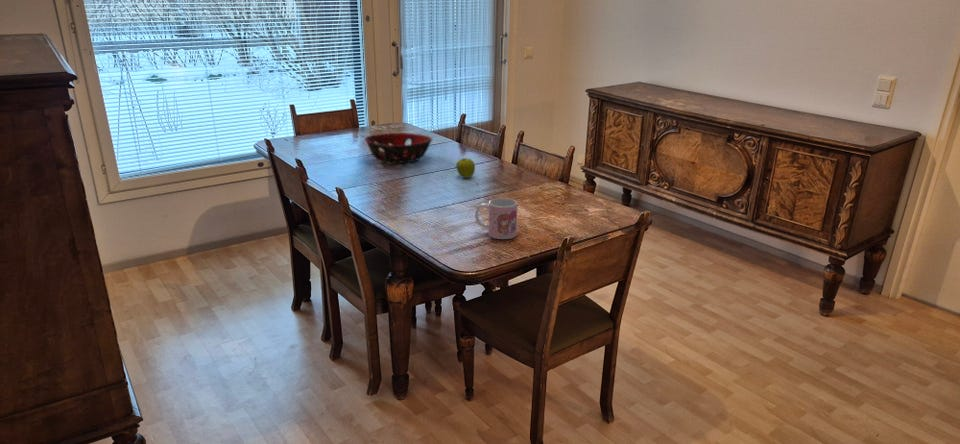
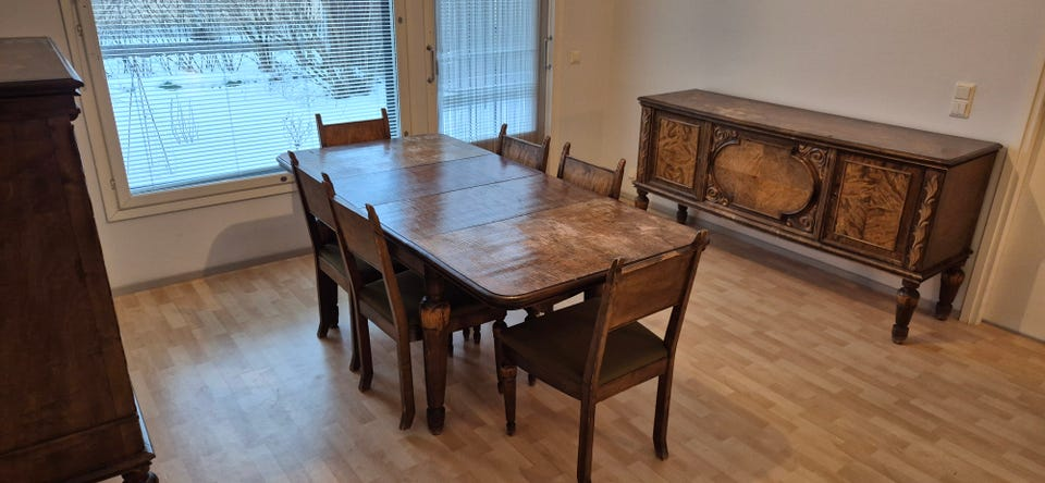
- mug [474,197,519,240]
- decorative bowl [364,132,433,164]
- fruit [455,157,476,179]
